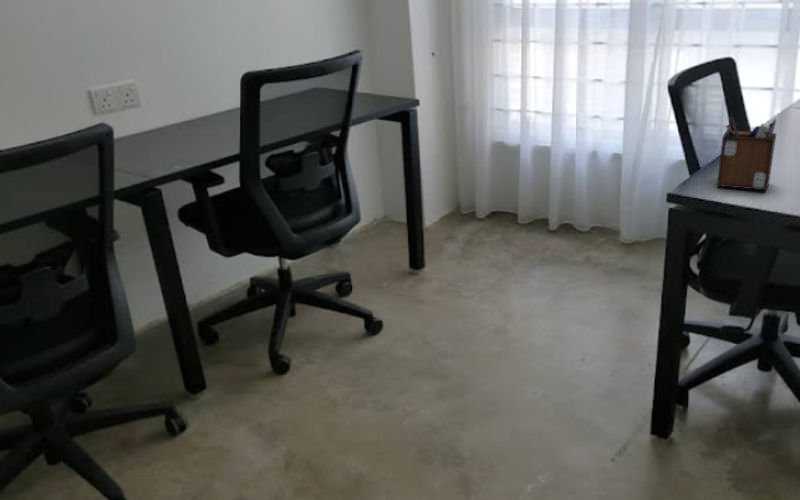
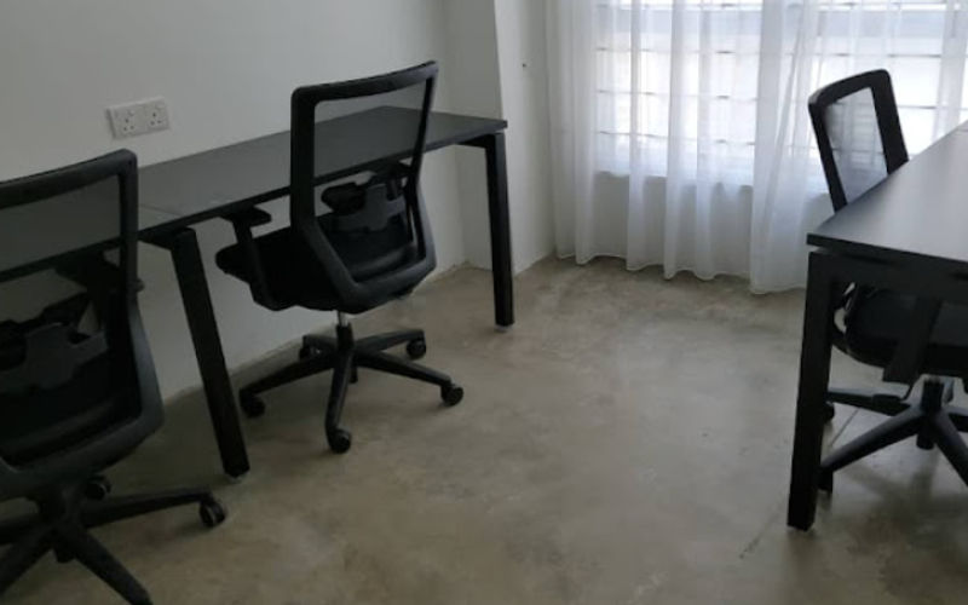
- desk organizer [716,114,777,191]
